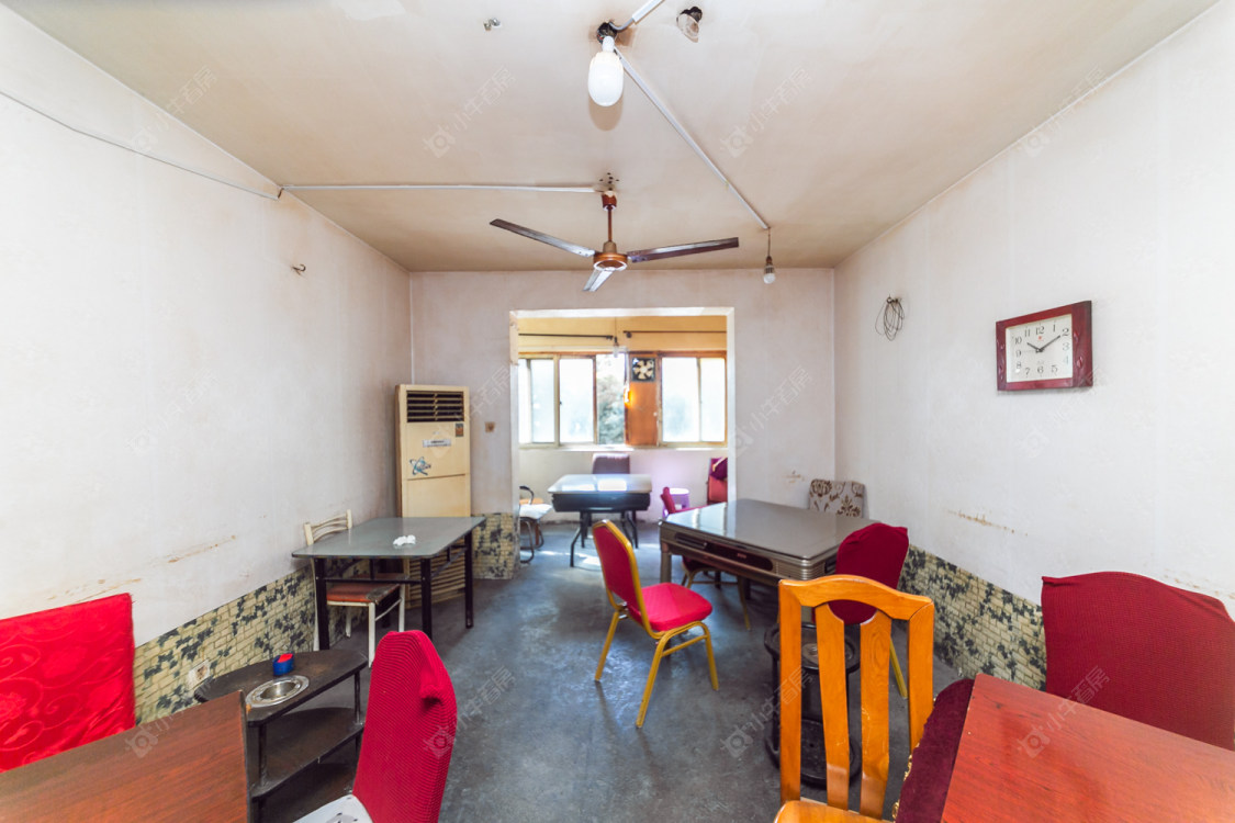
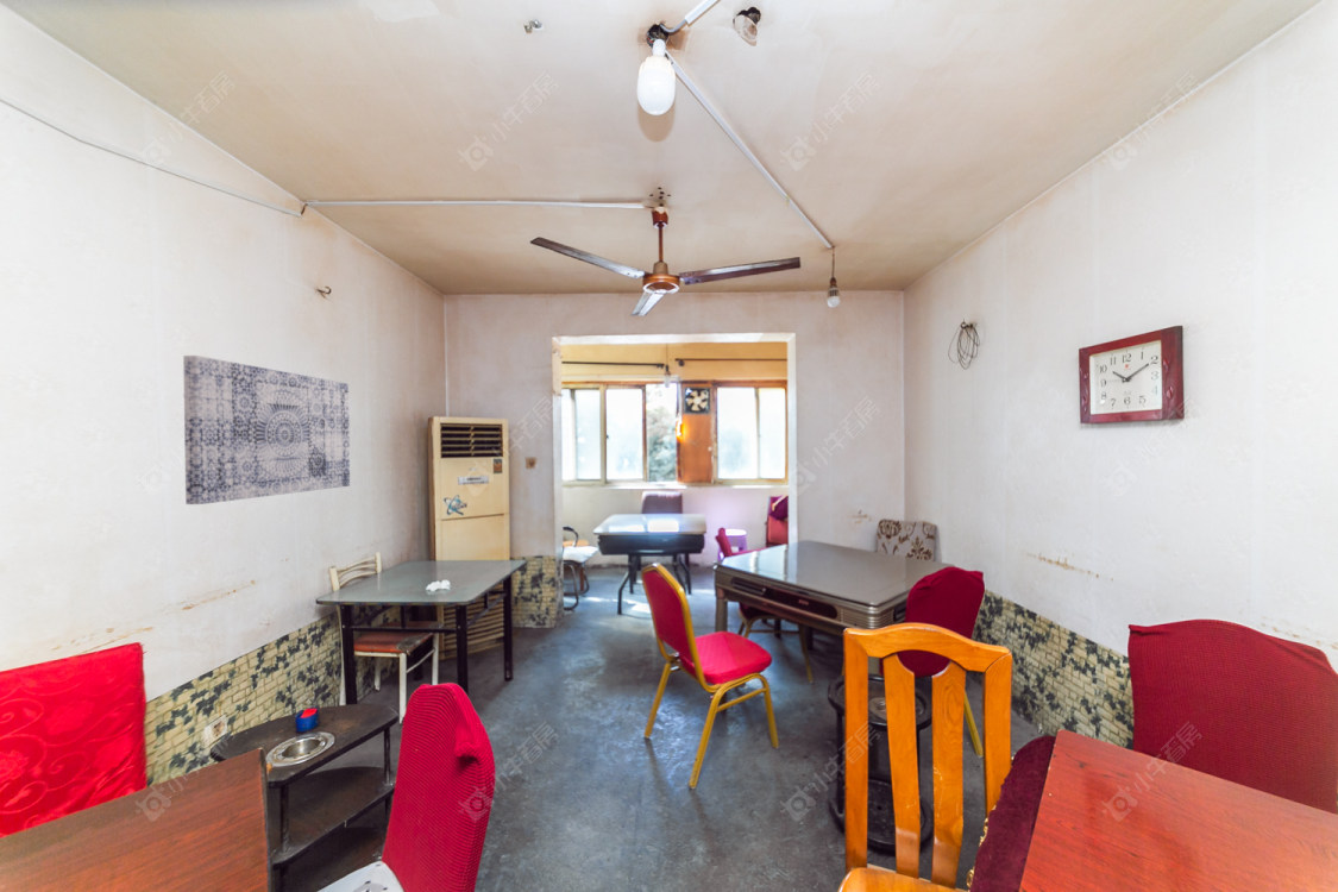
+ wall art [182,354,351,505]
